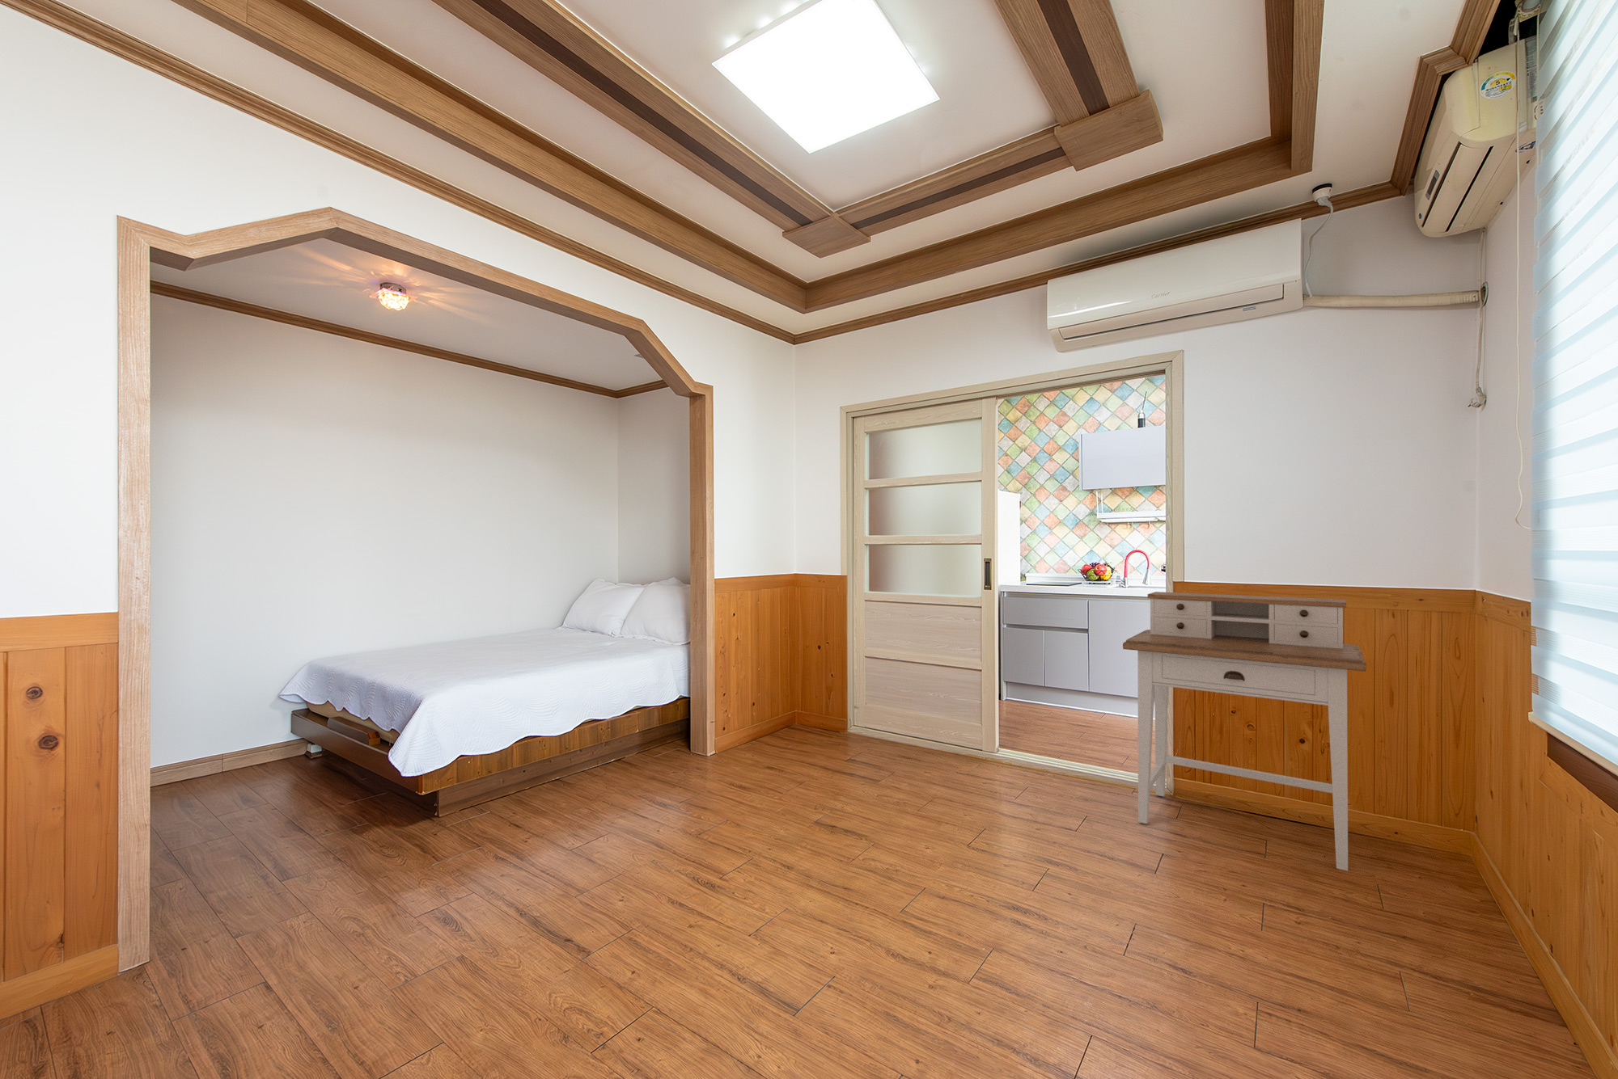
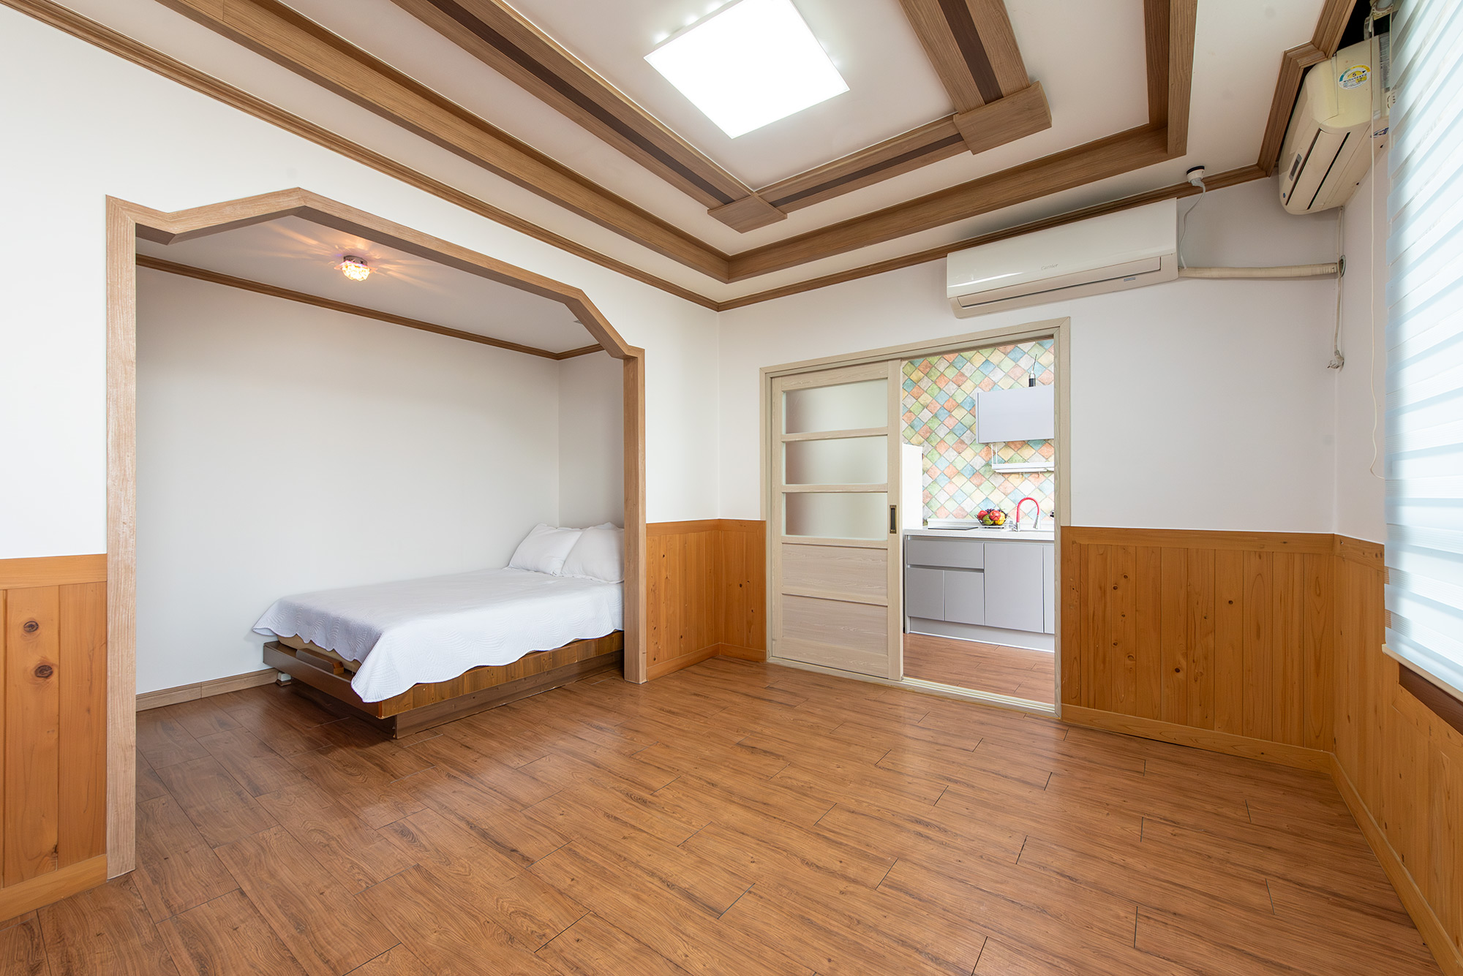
- desk [1122,591,1367,872]
